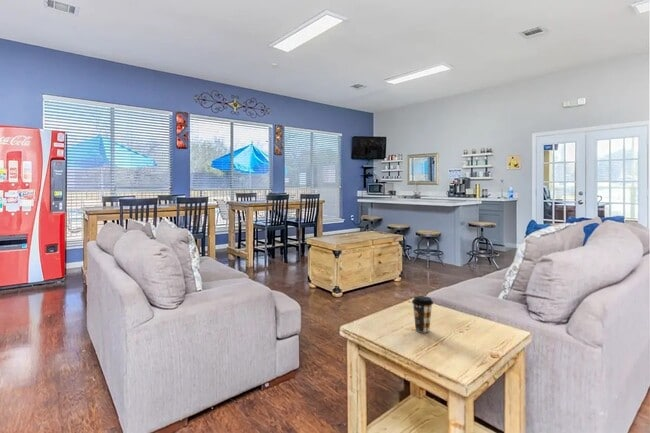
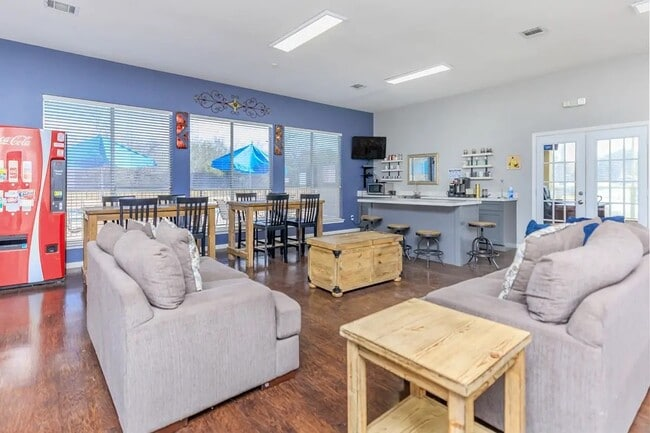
- coffee cup [411,295,434,333]
